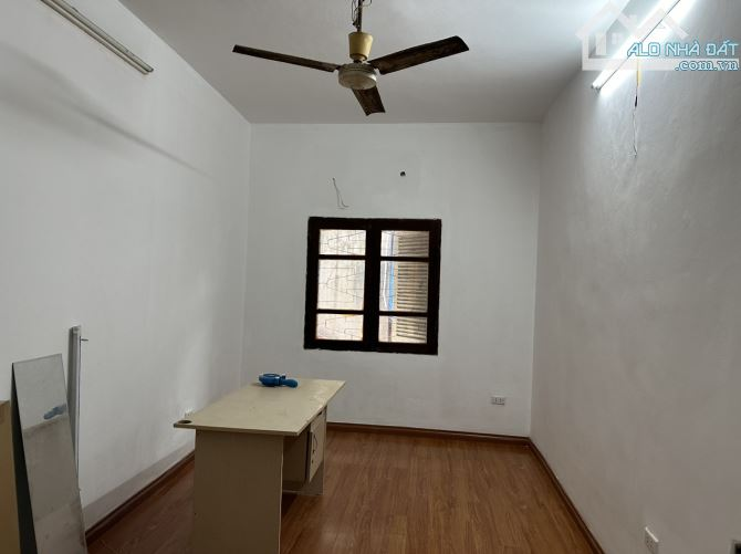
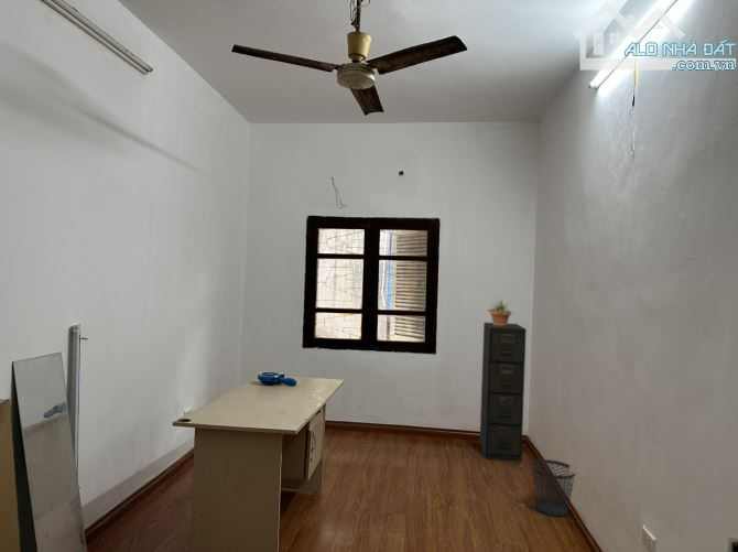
+ wastebasket [531,458,576,518]
+ potted plant [485,299,513,326]
+ filing cabinet [479,322,528,463]
